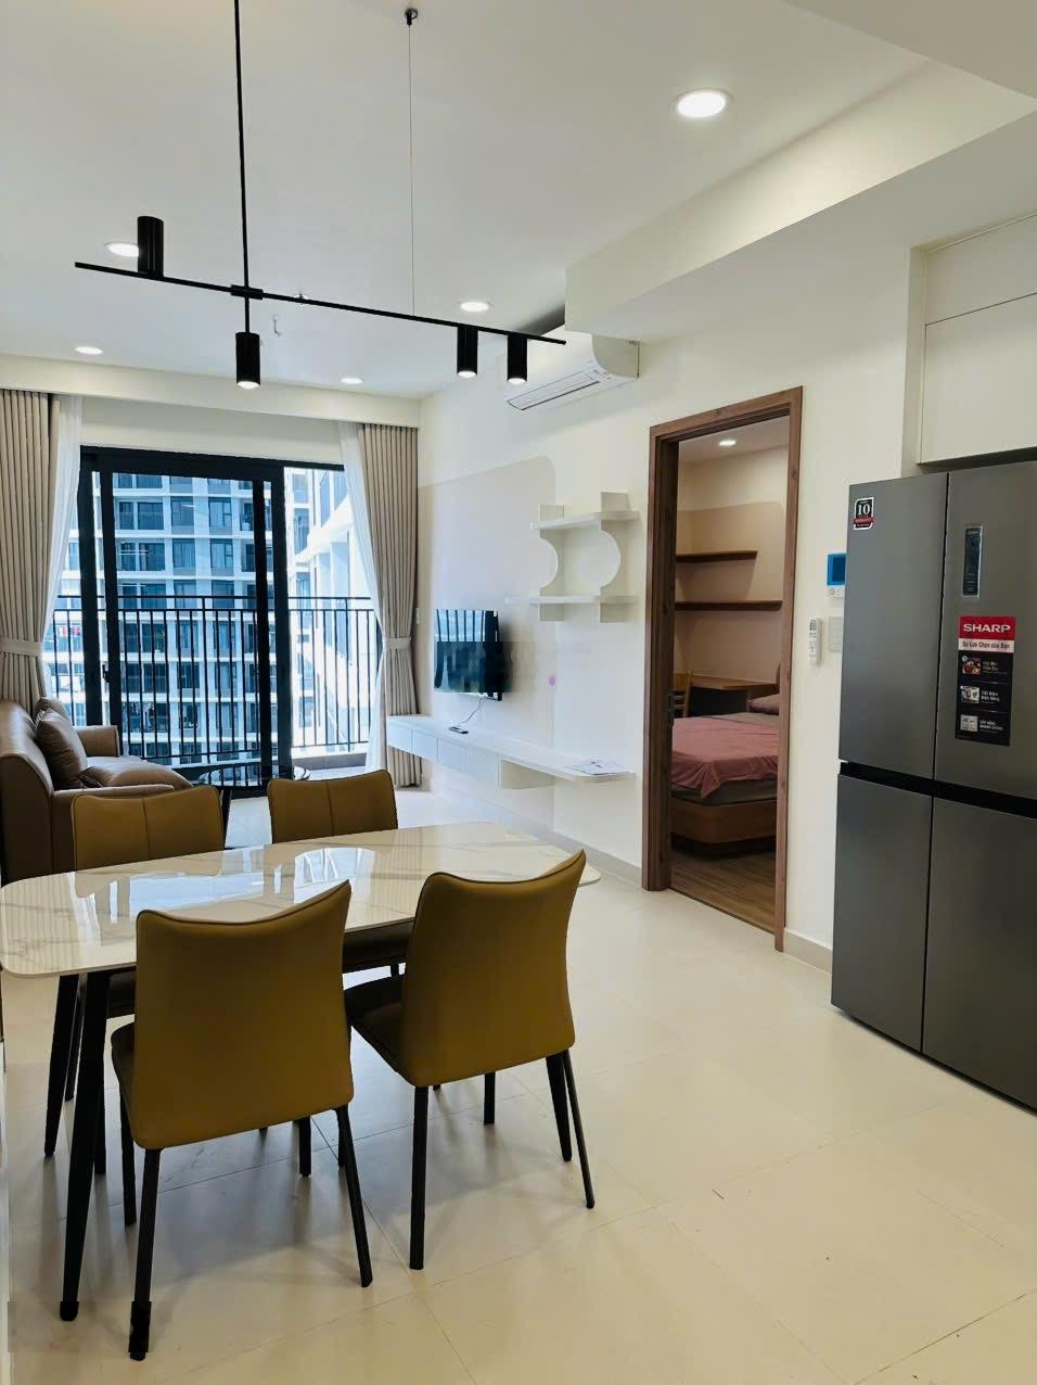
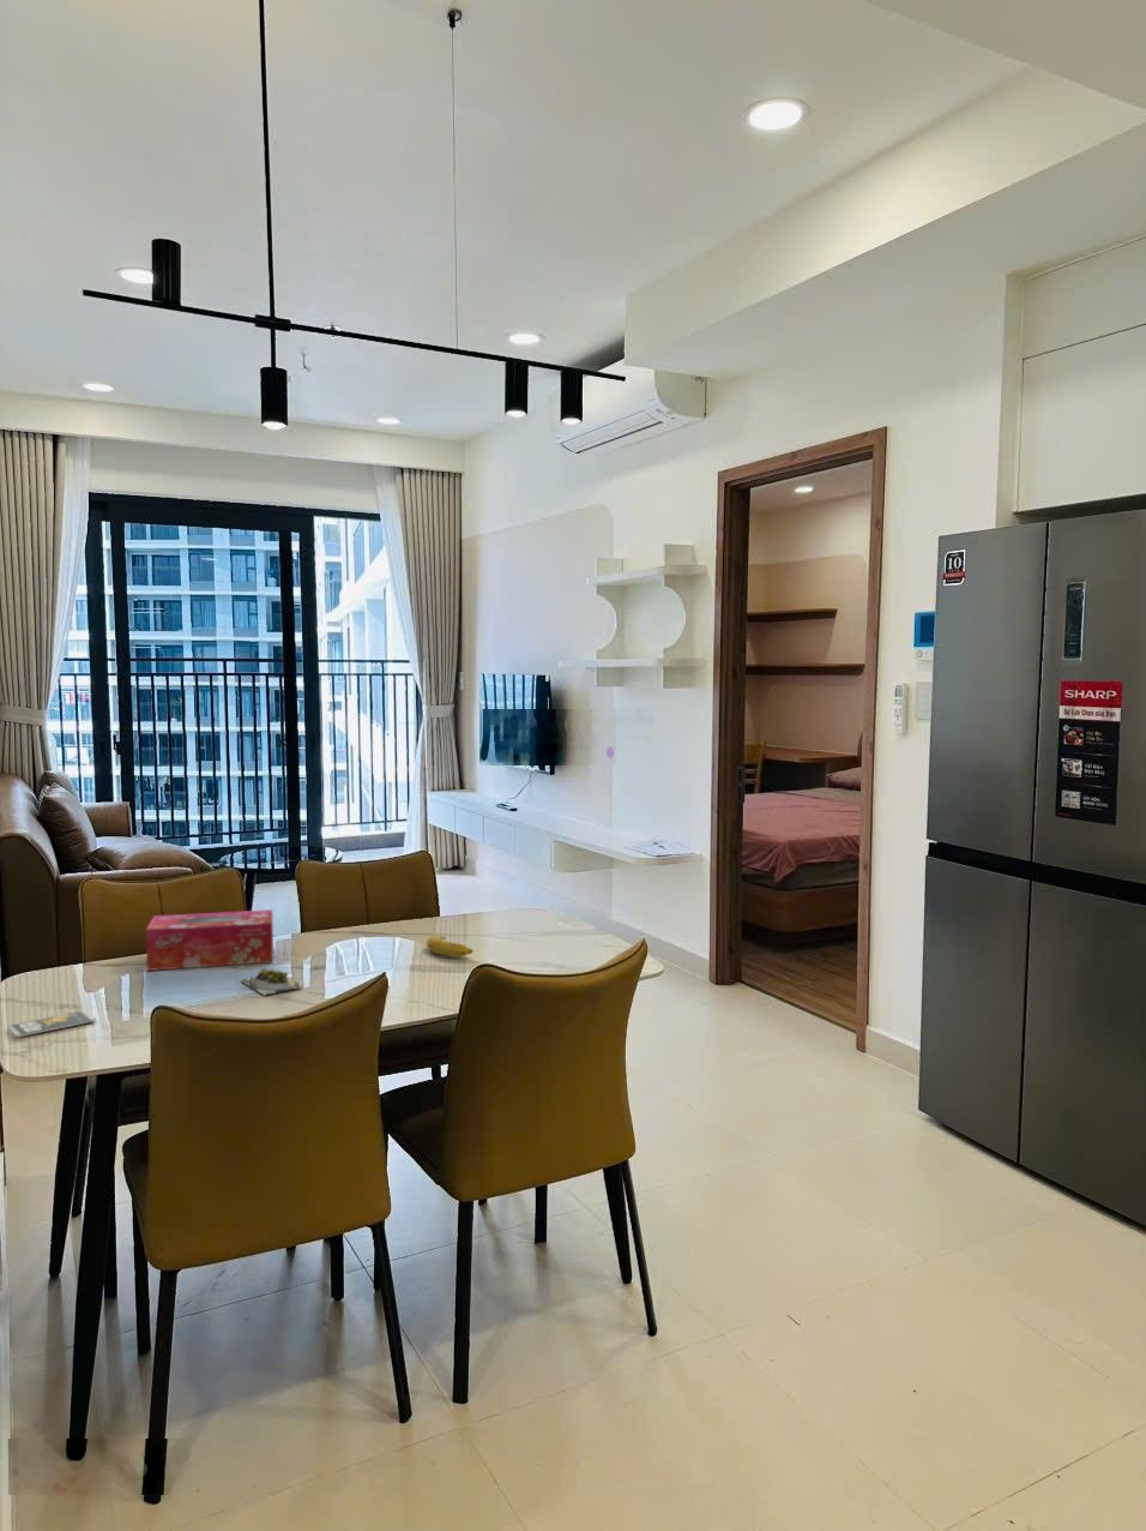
+ smartphone [6,1011,98,1038]
+ tissue box [144,908,274,972]
+ succulent plant [240,967,306,997]
+ fruit [425,935,474,959]
